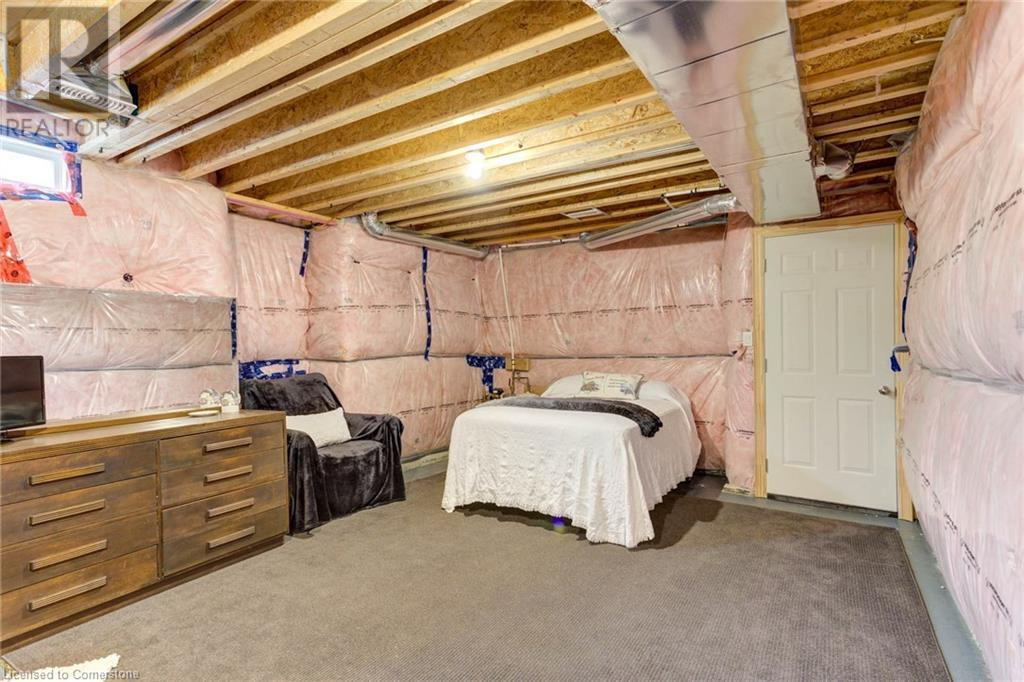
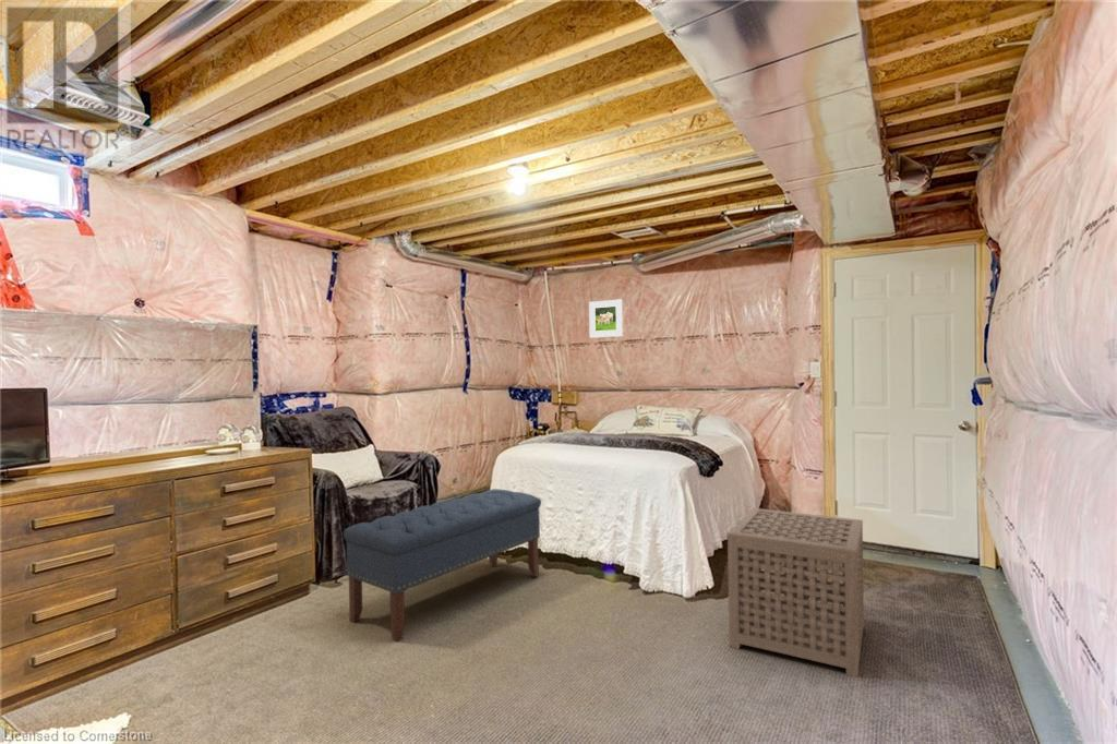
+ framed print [588,298,624,339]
+ side table [726,507,865,679]
+ bench [343,488,542,644]
